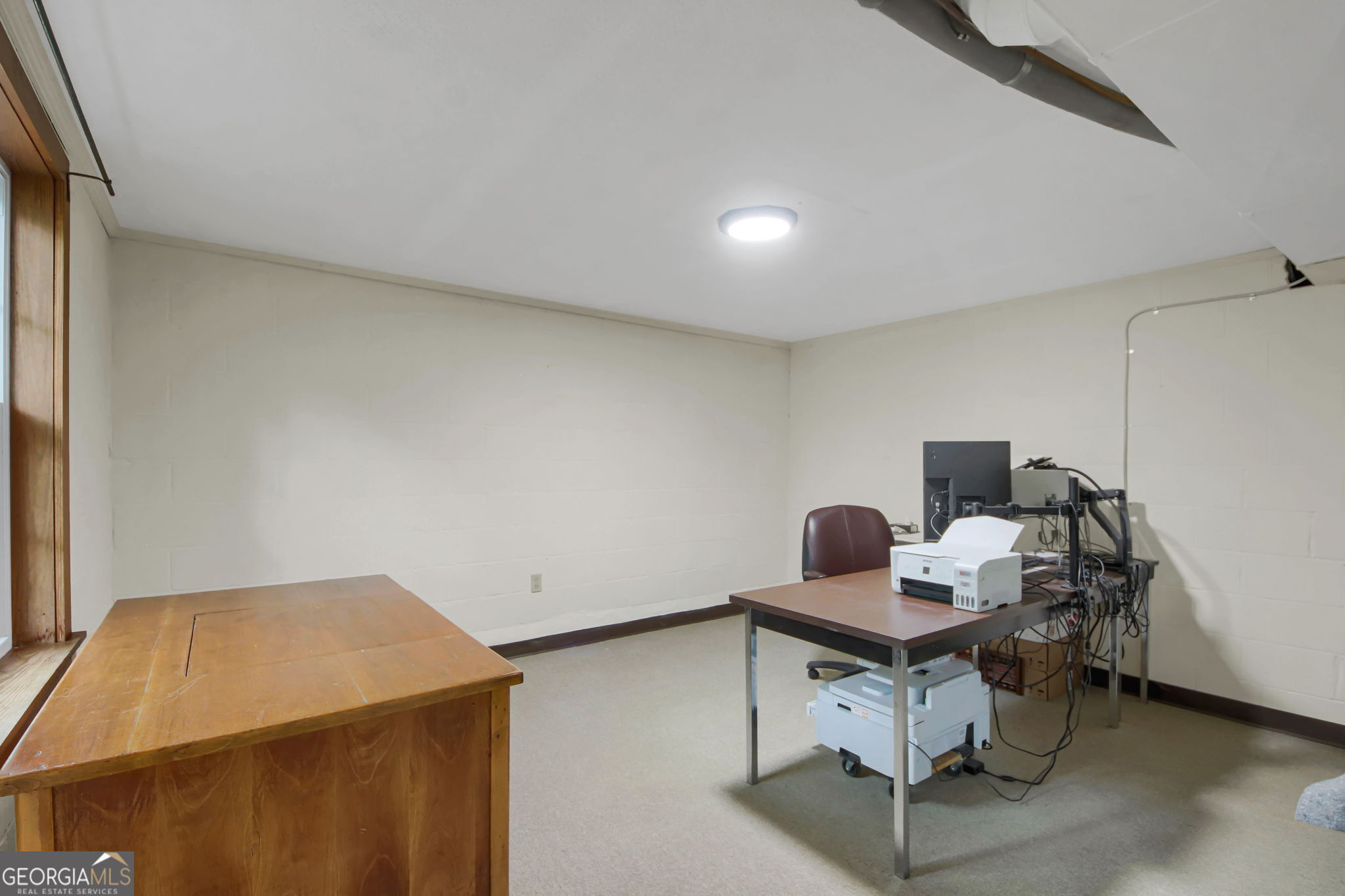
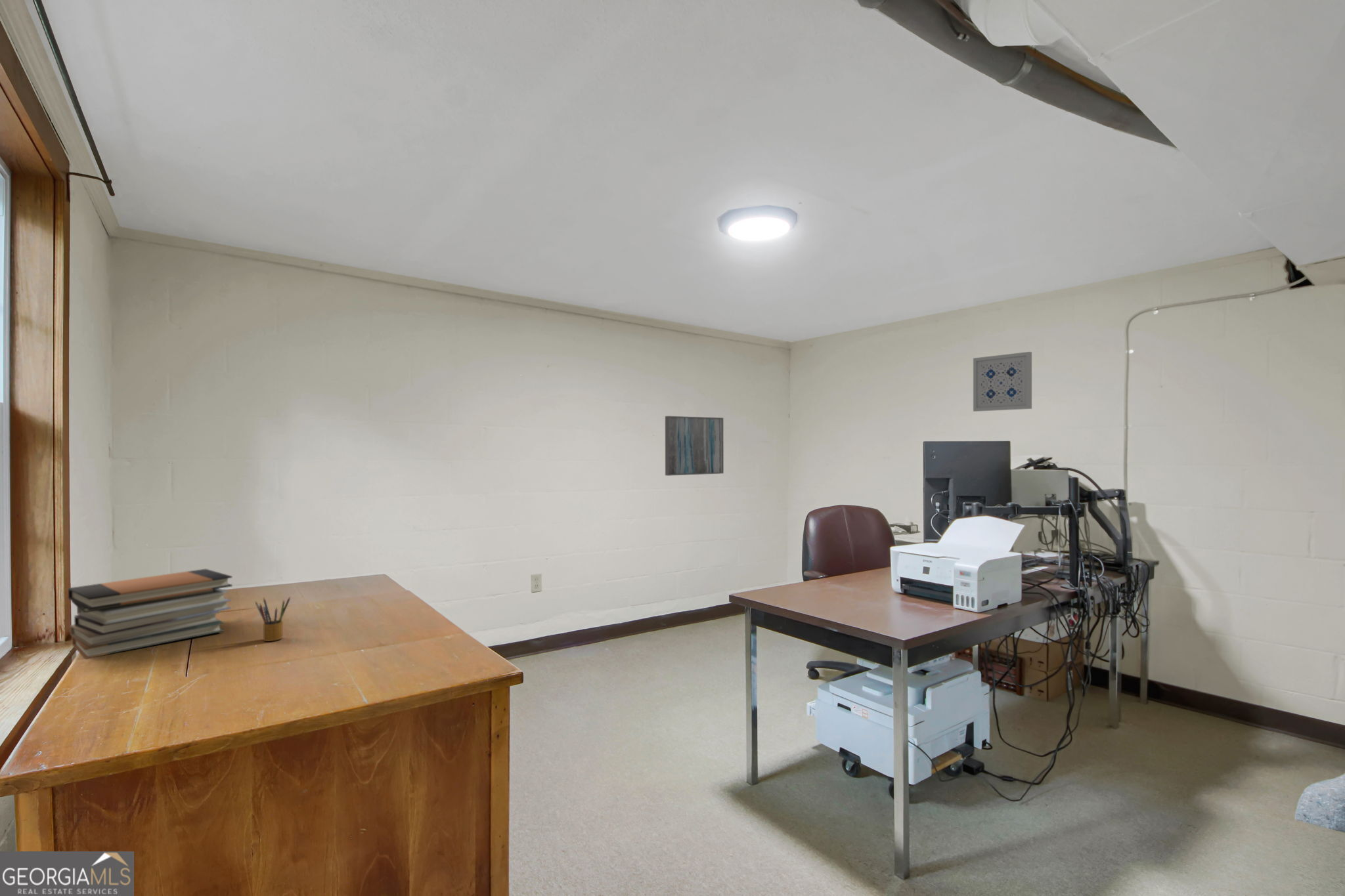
+ wall art [973,351,1032,412]
+ pencil box [255,596,291,642]
+ book stack [68,568,233,660]
+ wall art [665,416,724,477]
